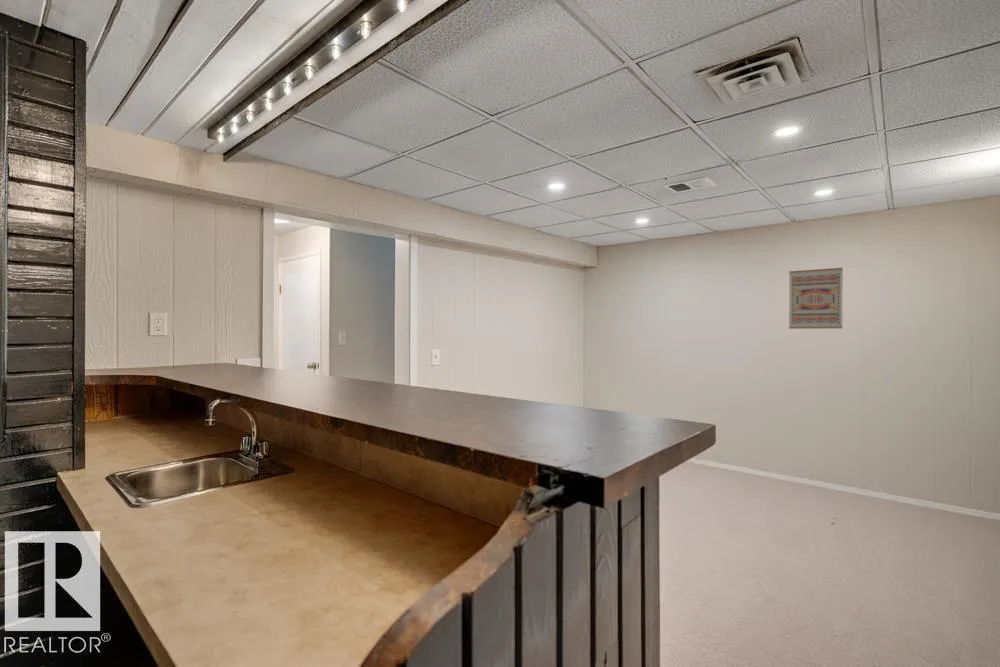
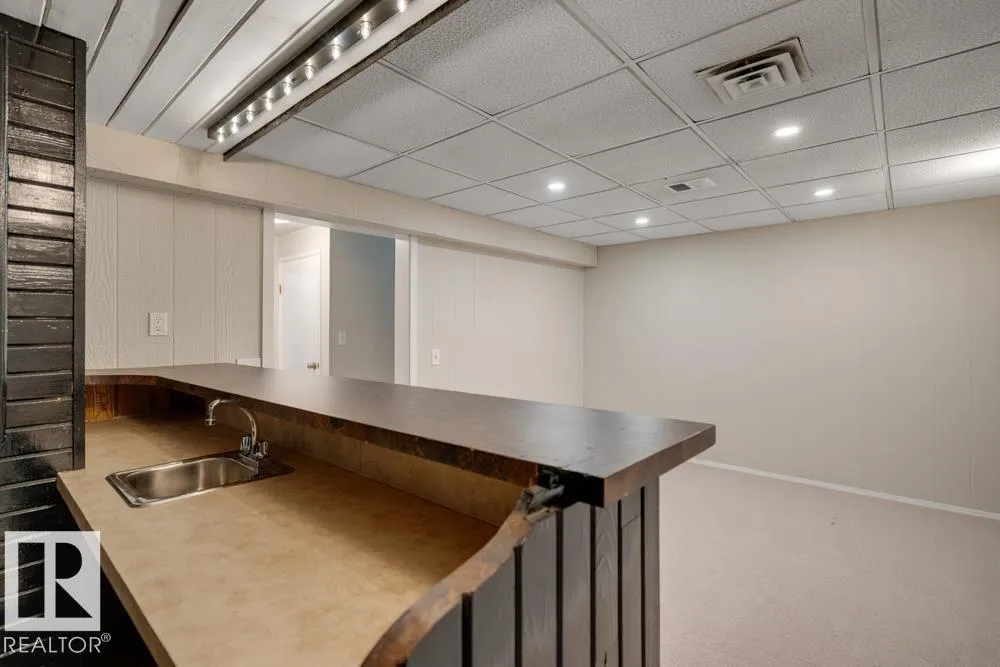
- wall art [788,267,844,330]
